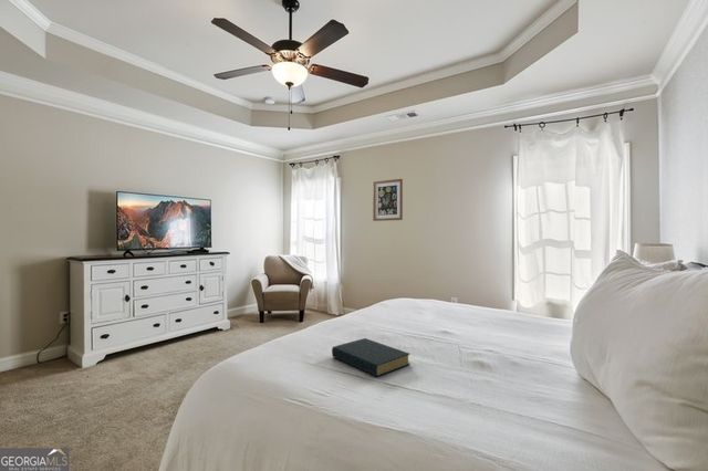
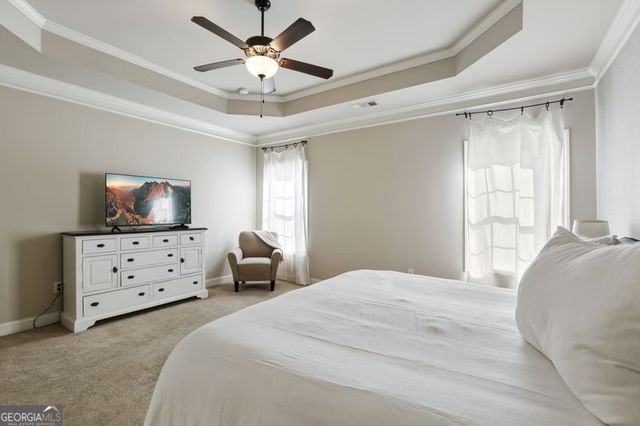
- hardback book [331,337,412,378]
- wall art [372,178,404,222]
